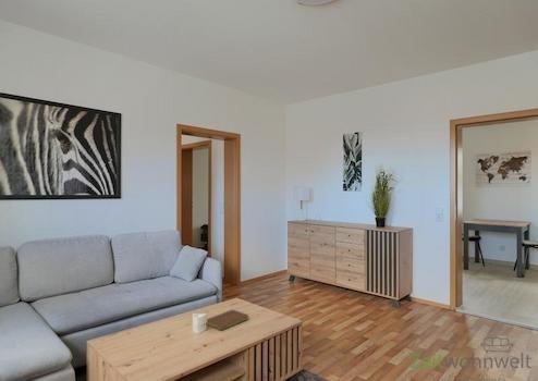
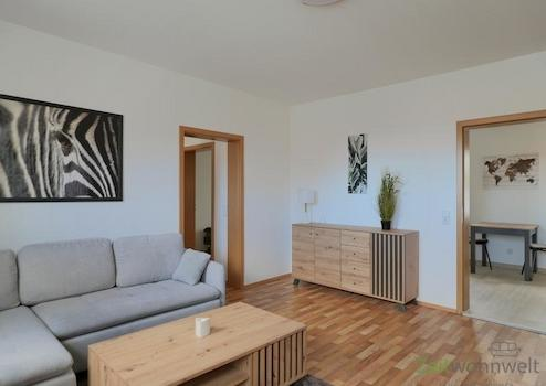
- notebook [205,309,250,332]
